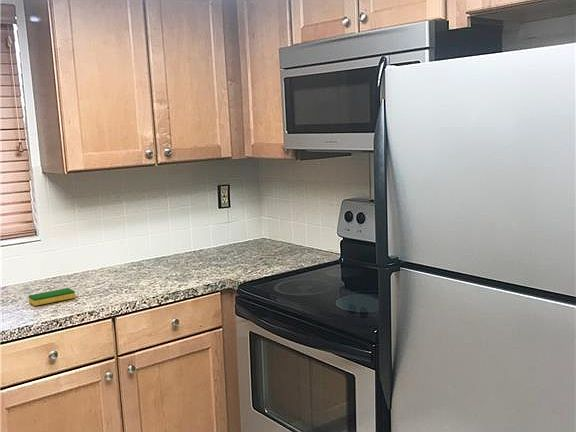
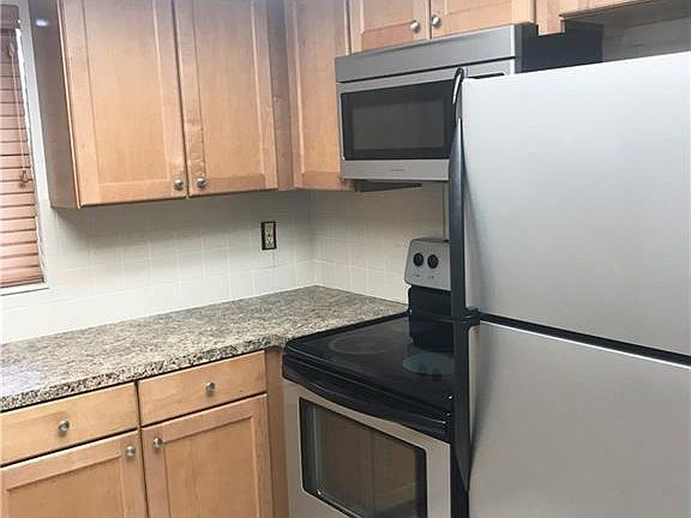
- dish sponge [27,287,76,307]
